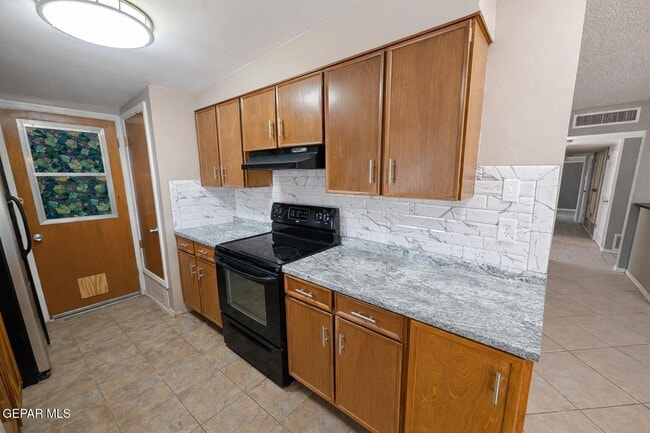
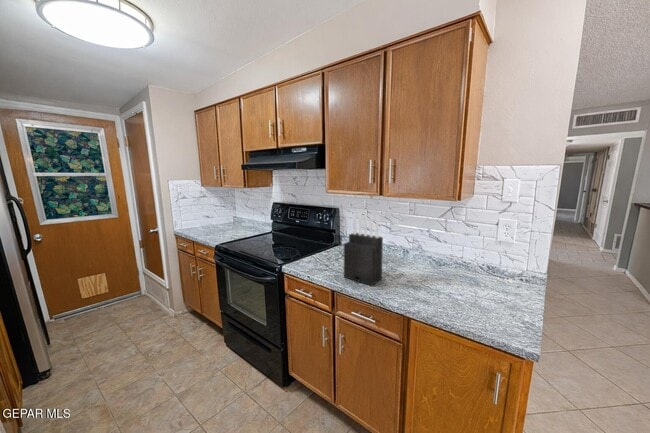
+ knife block [343,212,384,287]
